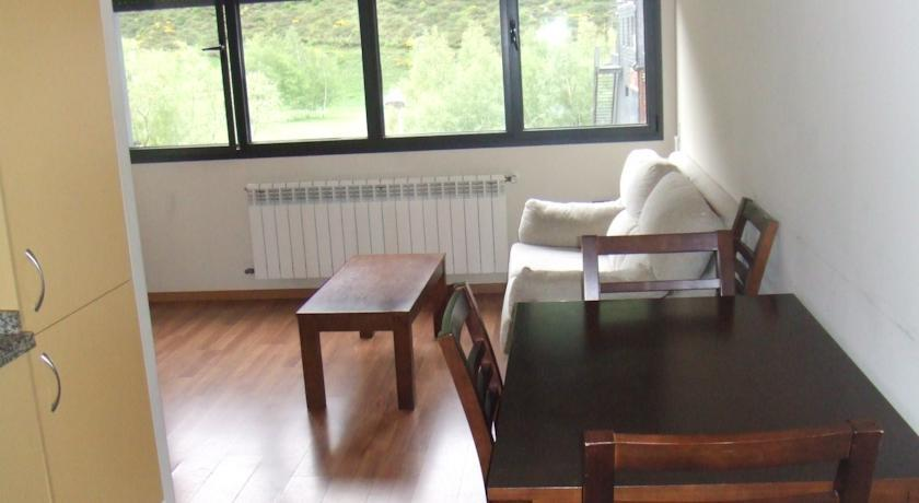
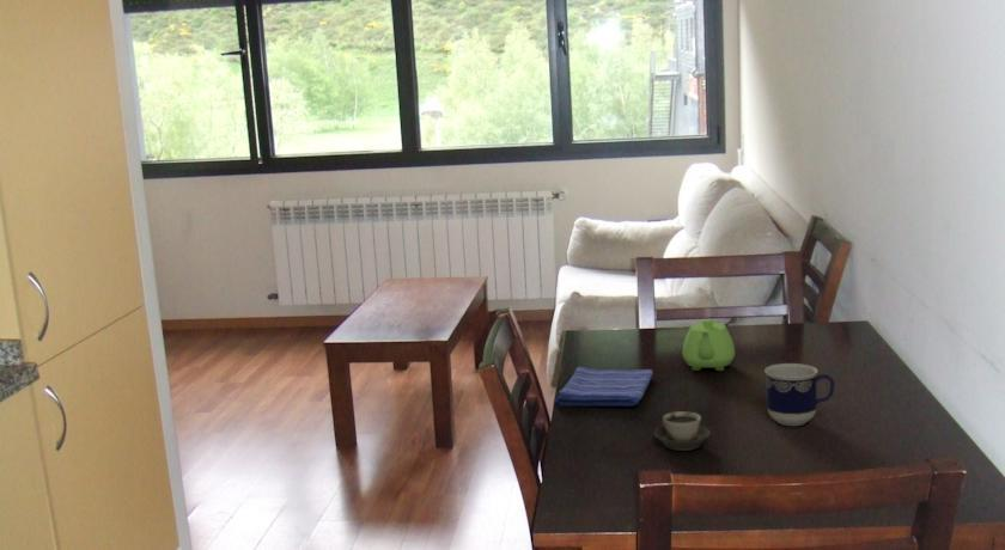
+ dish towel [554,366,654,408]
+ cup [763,362,835,427]
+ cup [653,410,712,452]
+ teapot [682,318,736,372]
